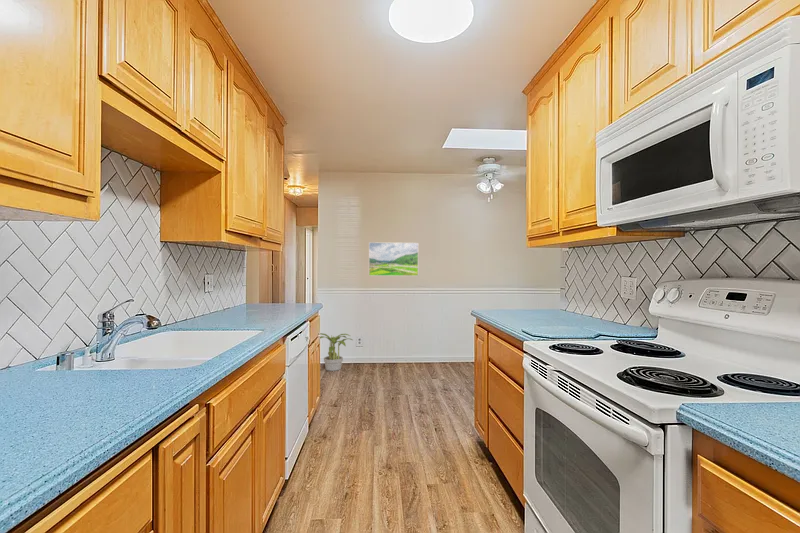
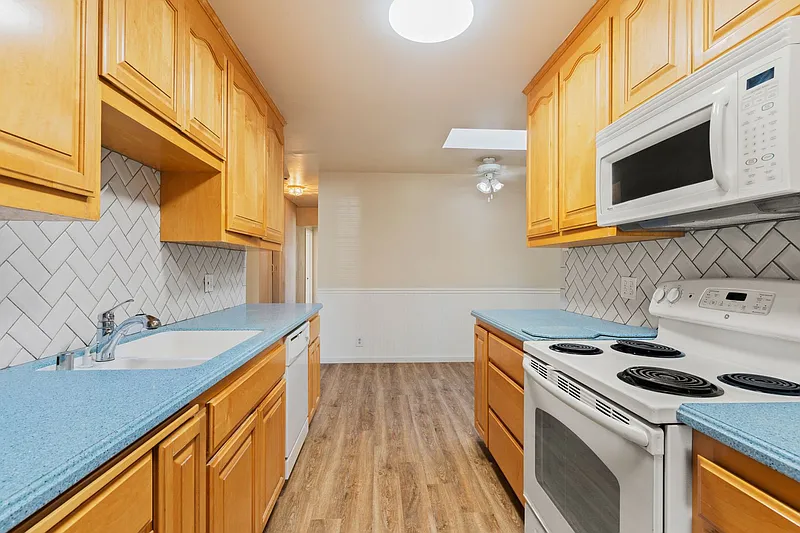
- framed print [368,241,419,277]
- potted plant [319,332,353,372]
